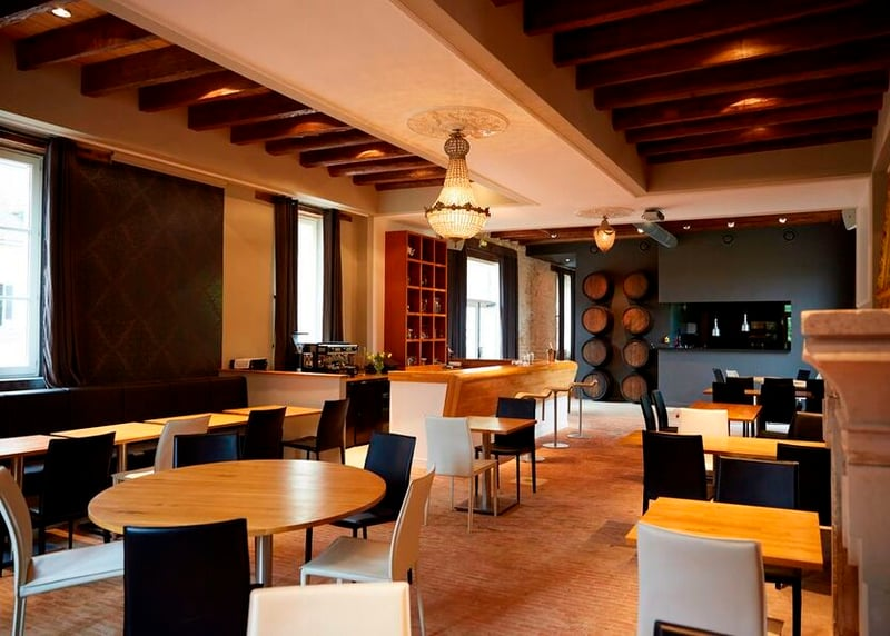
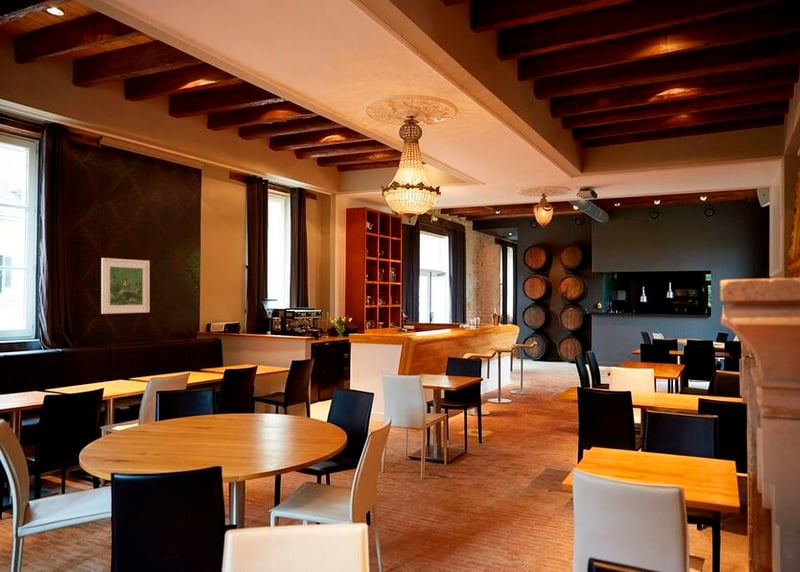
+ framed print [100,257,150,315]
